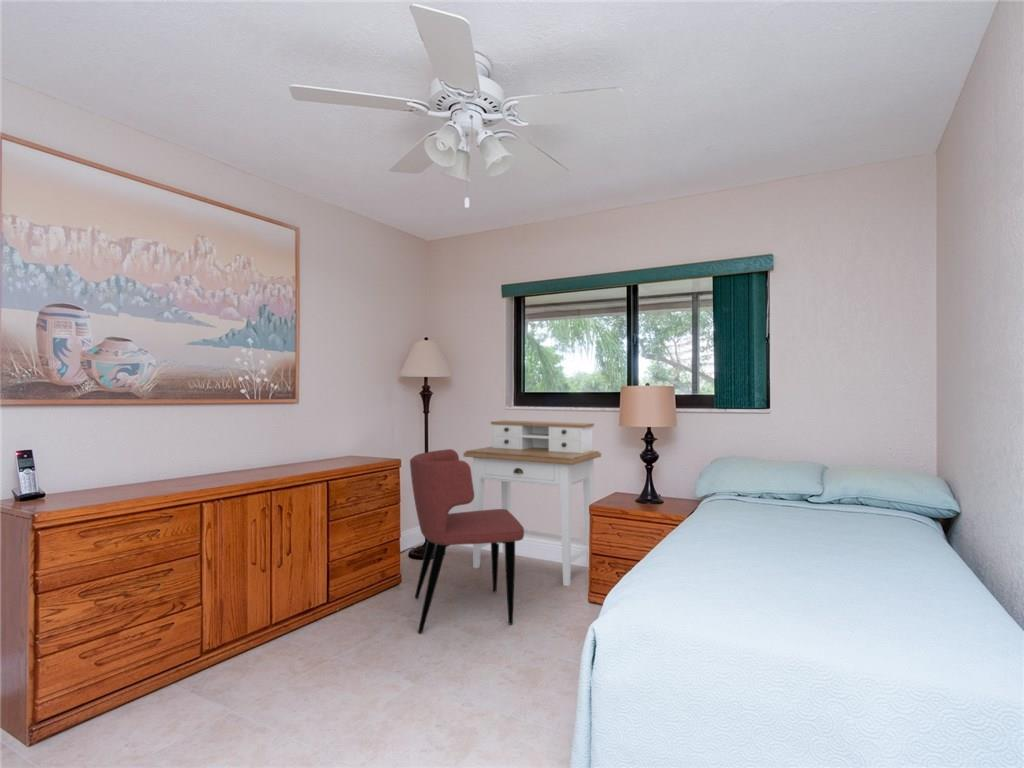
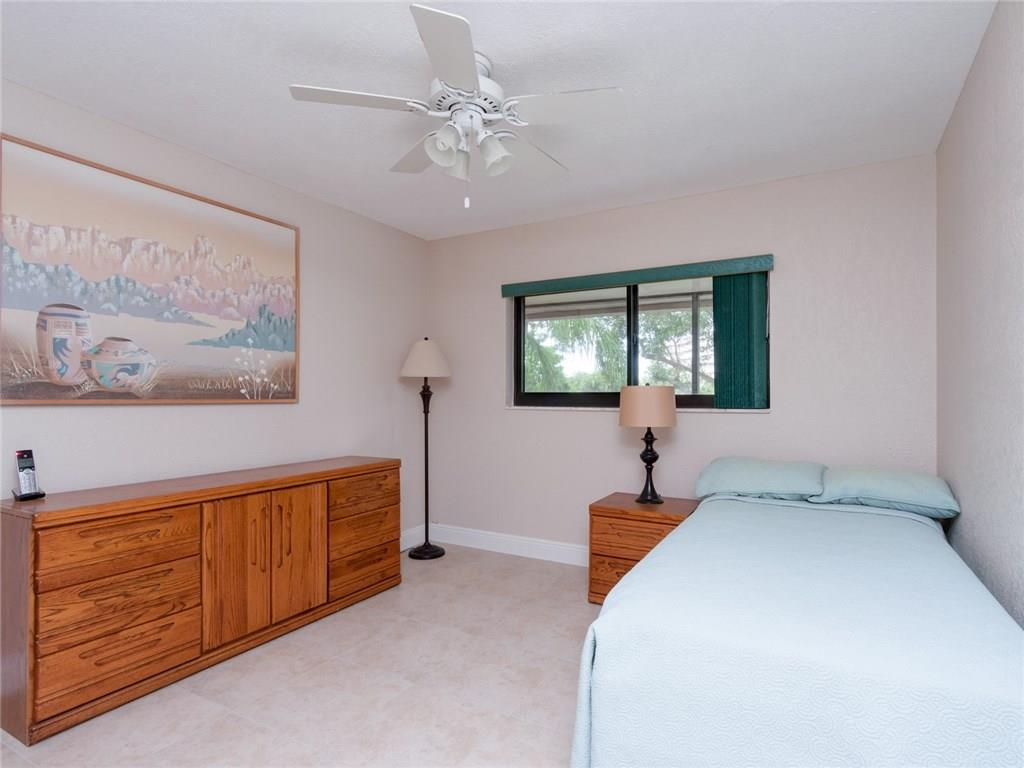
- desk [462,419,602,587]
- dining chair [409,448,525,635]
